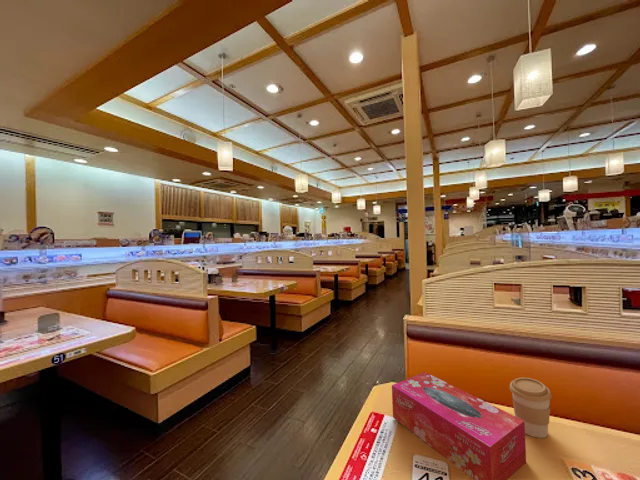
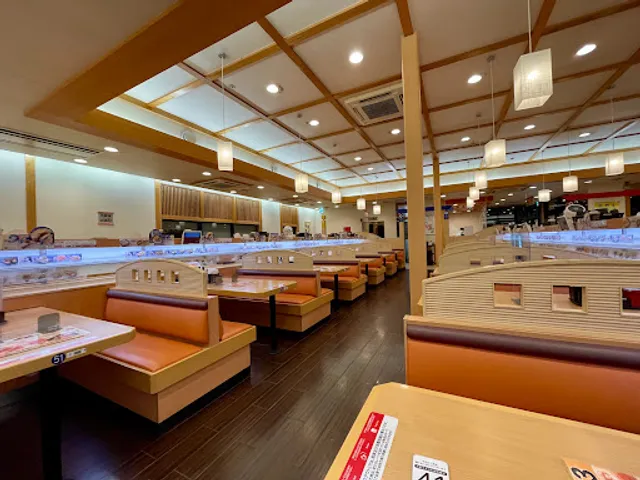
- coffee cup [509,377,553,439]
- tissue box [391,371,527,480]
